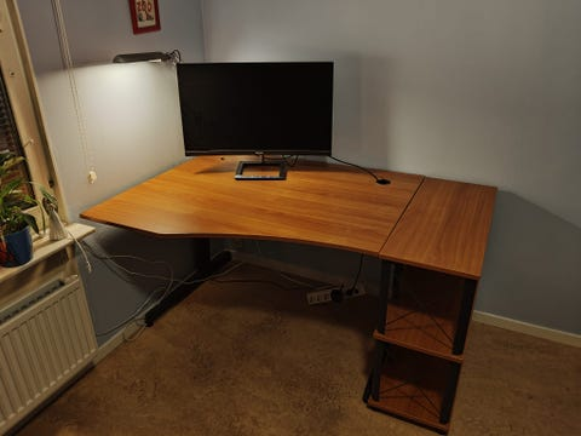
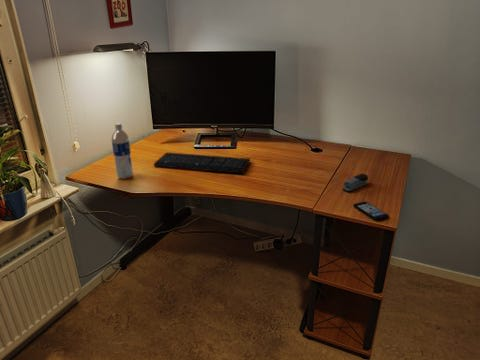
+ water bottle [111,122,134,180]
+ stapler [342,173,369,193]
+ keyboard [153,151,251,174]
+ smartphone [352,201,390,222]
